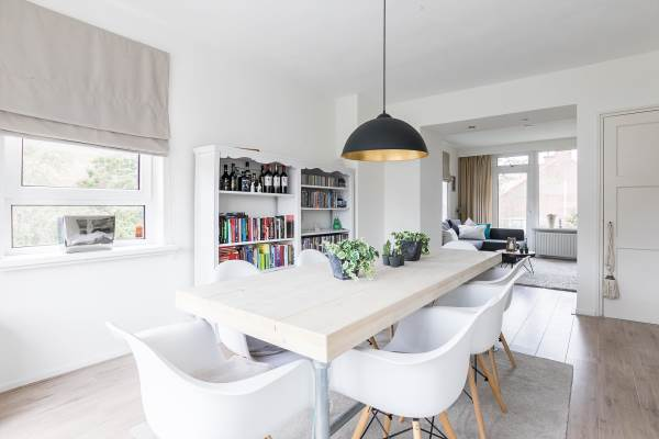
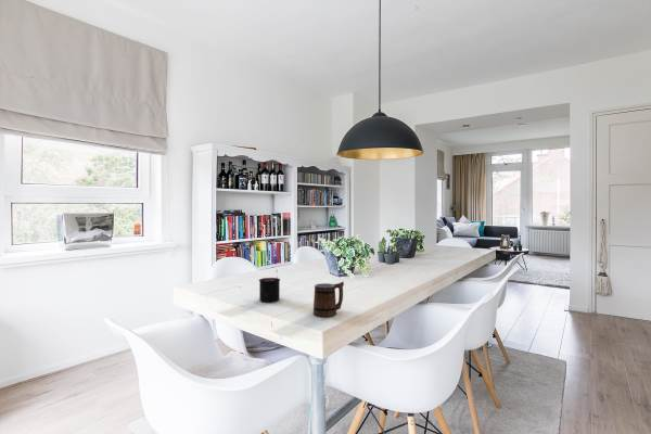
+ candle [258,269,281,303]
+ mug [312,281,345,317]
